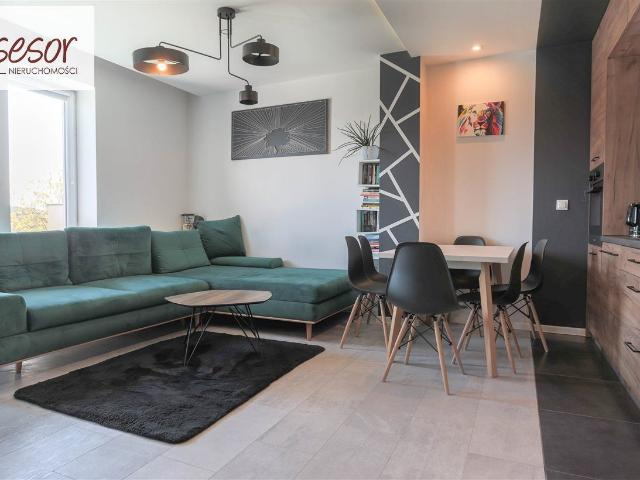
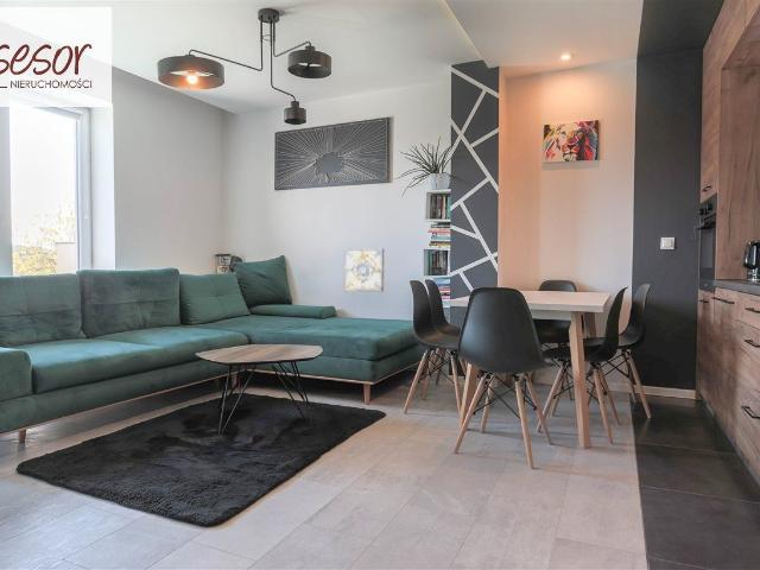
+ wall art [343,247,385,293]
